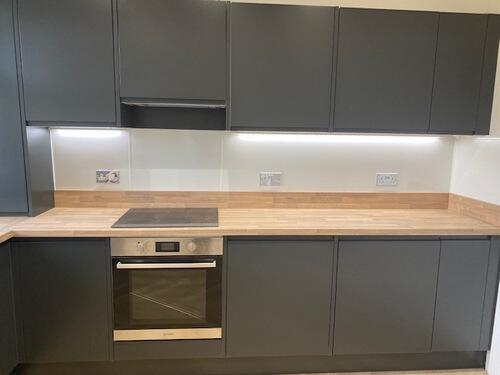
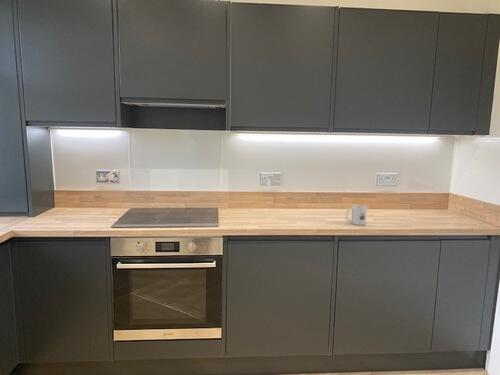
+ mug [345,205,368,226]
